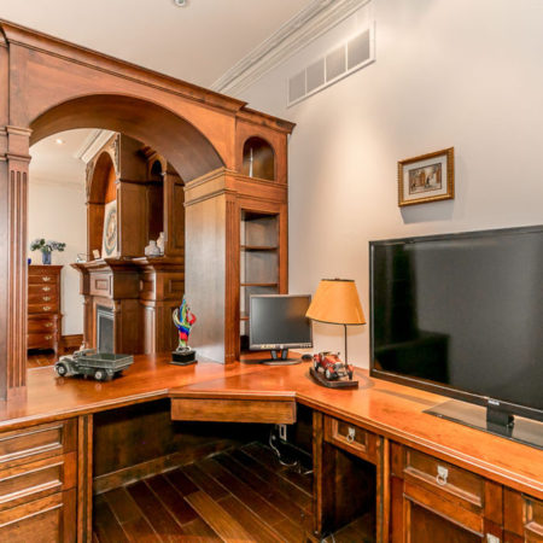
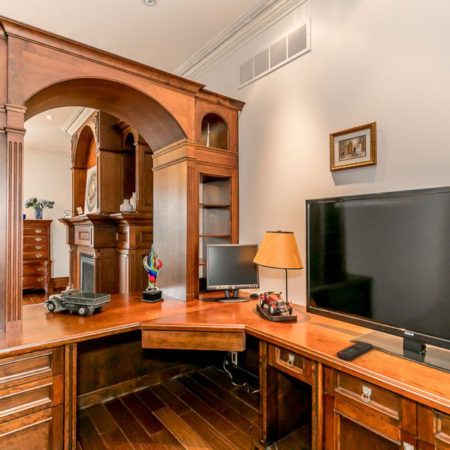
+ remote control [336,341,374,361]
